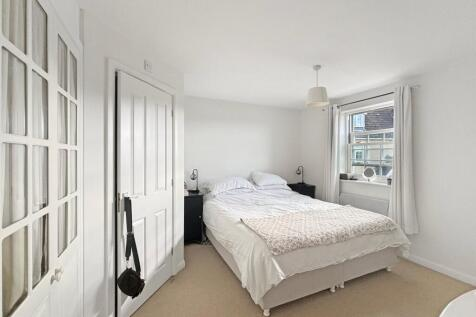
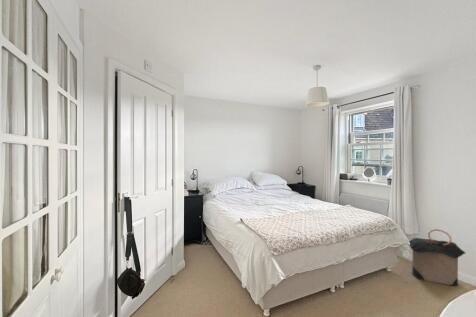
+ laundry hamper [408,228,467,287]
